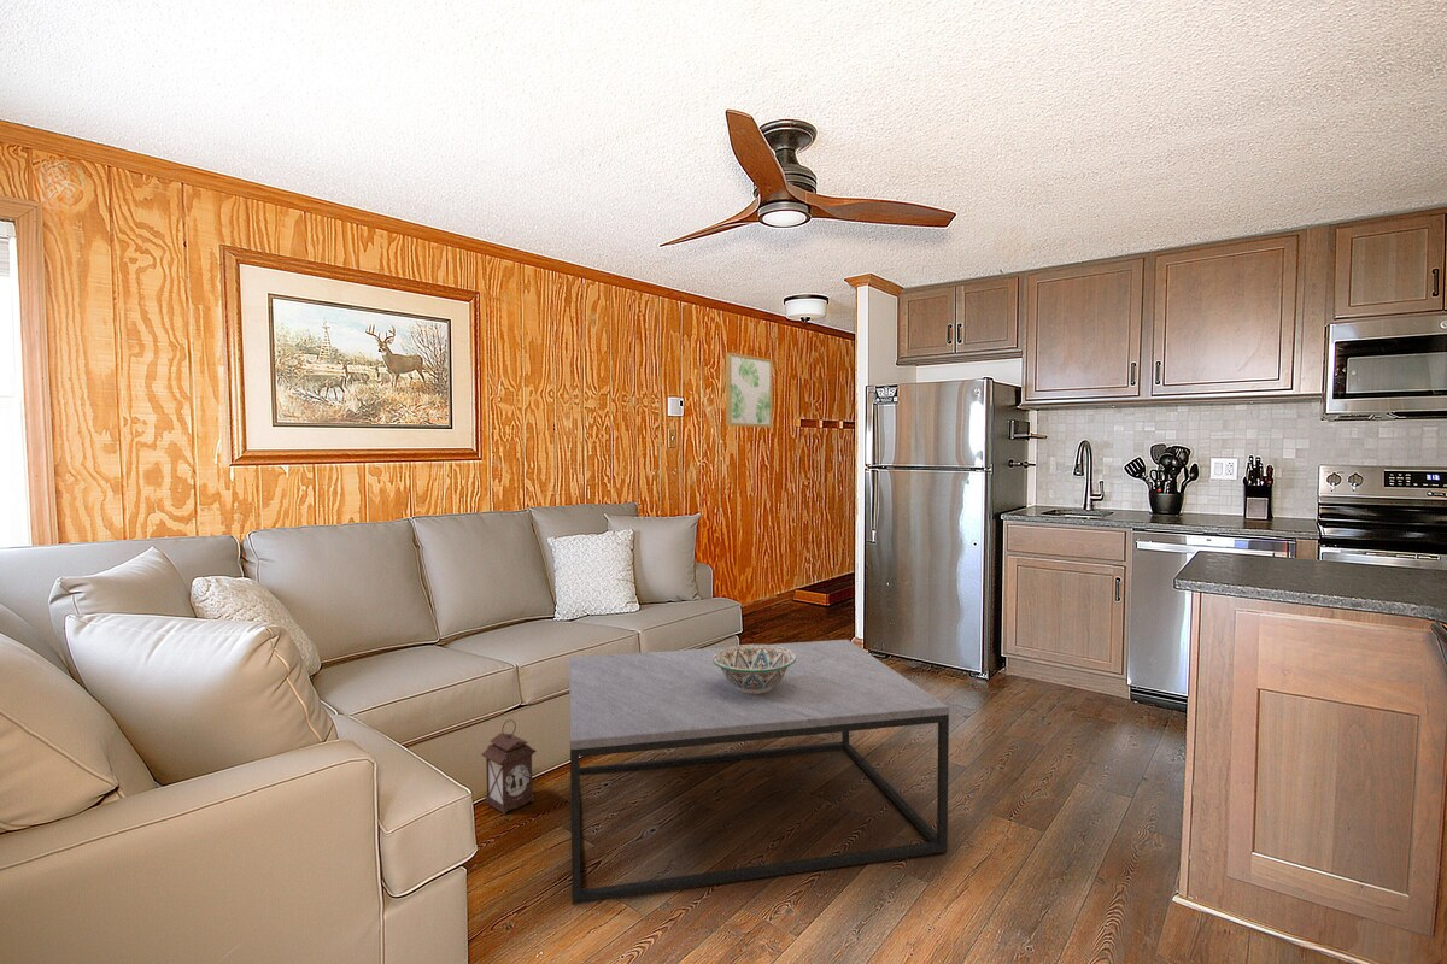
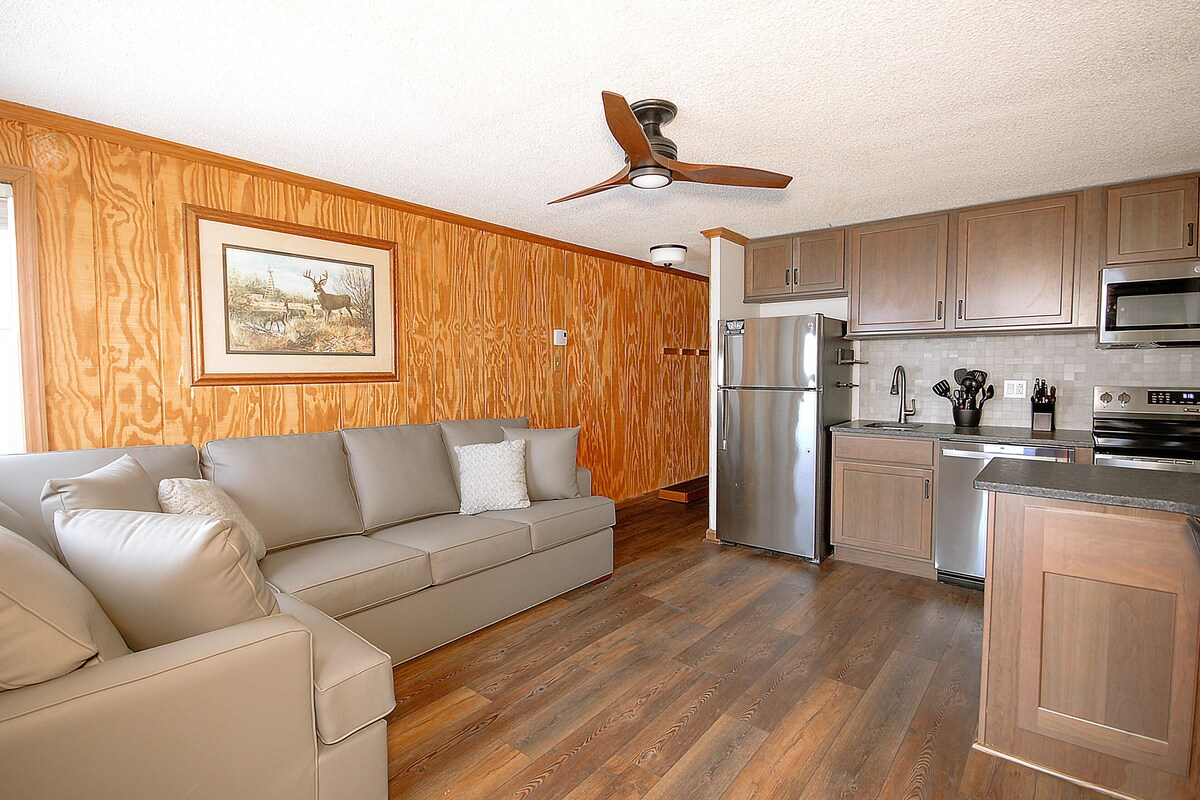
- decorative bowl [713,643,796,694]
- wall art [725,352,774,429]
- lantern [480,718,537,816]
- coffee table [568,639,950,905]
